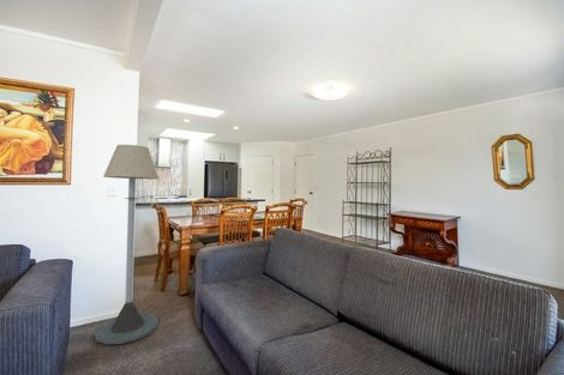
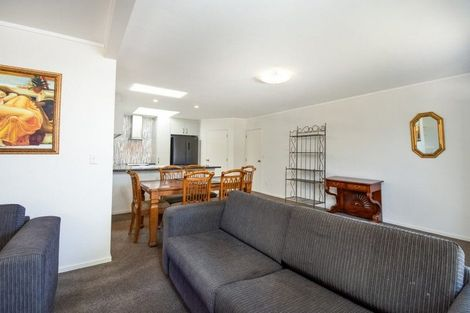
- floor lamp [92,144,160,345]
